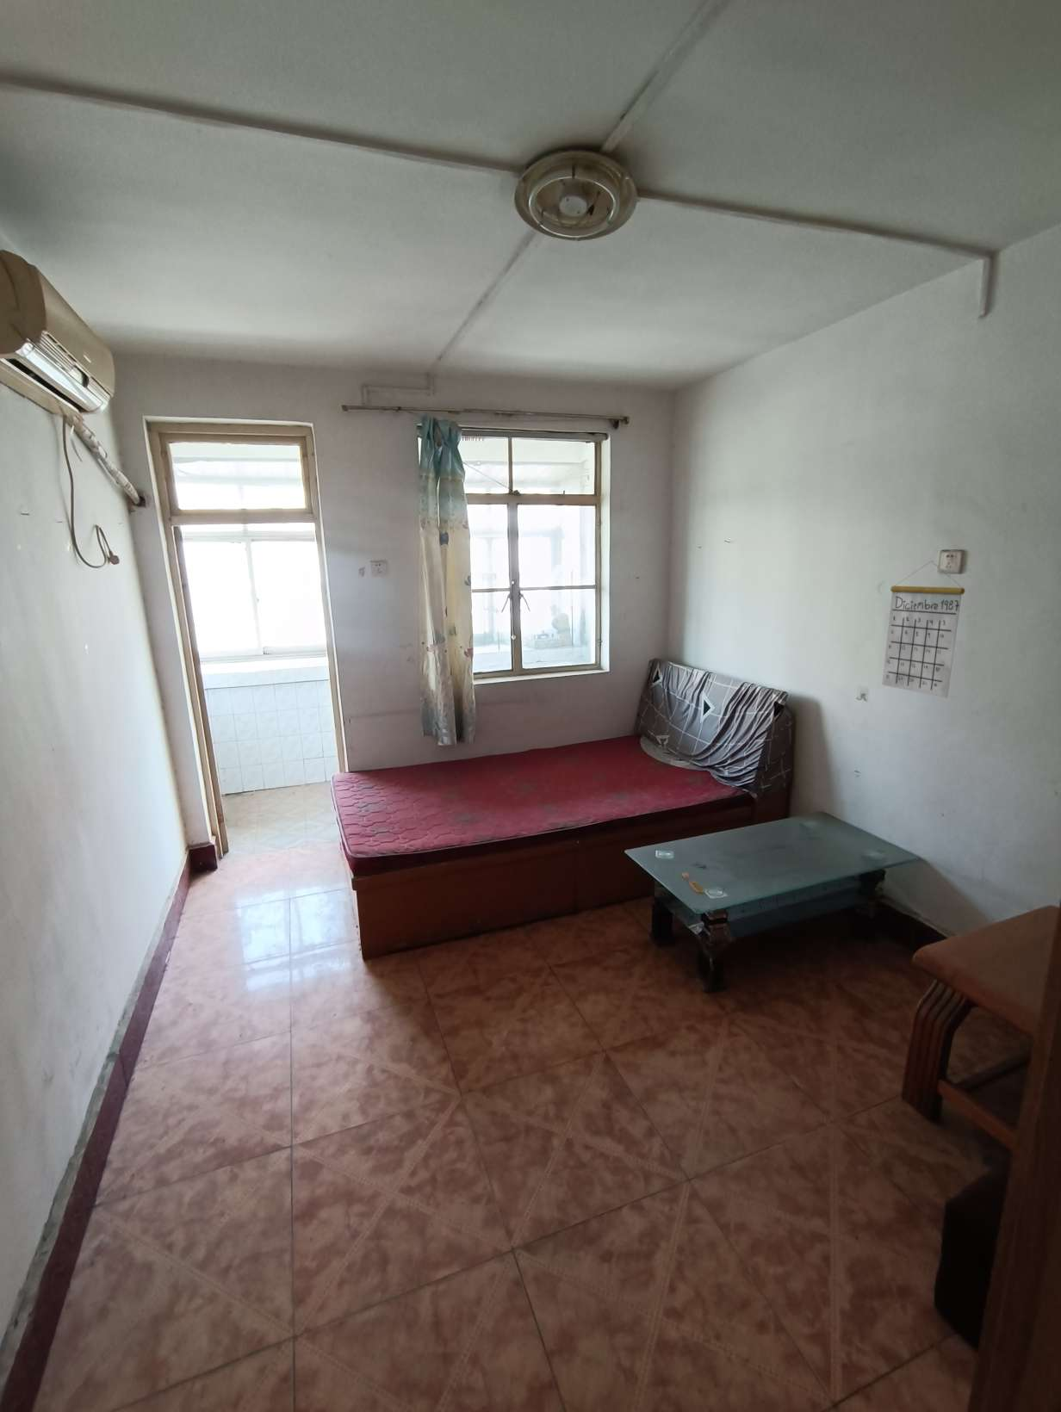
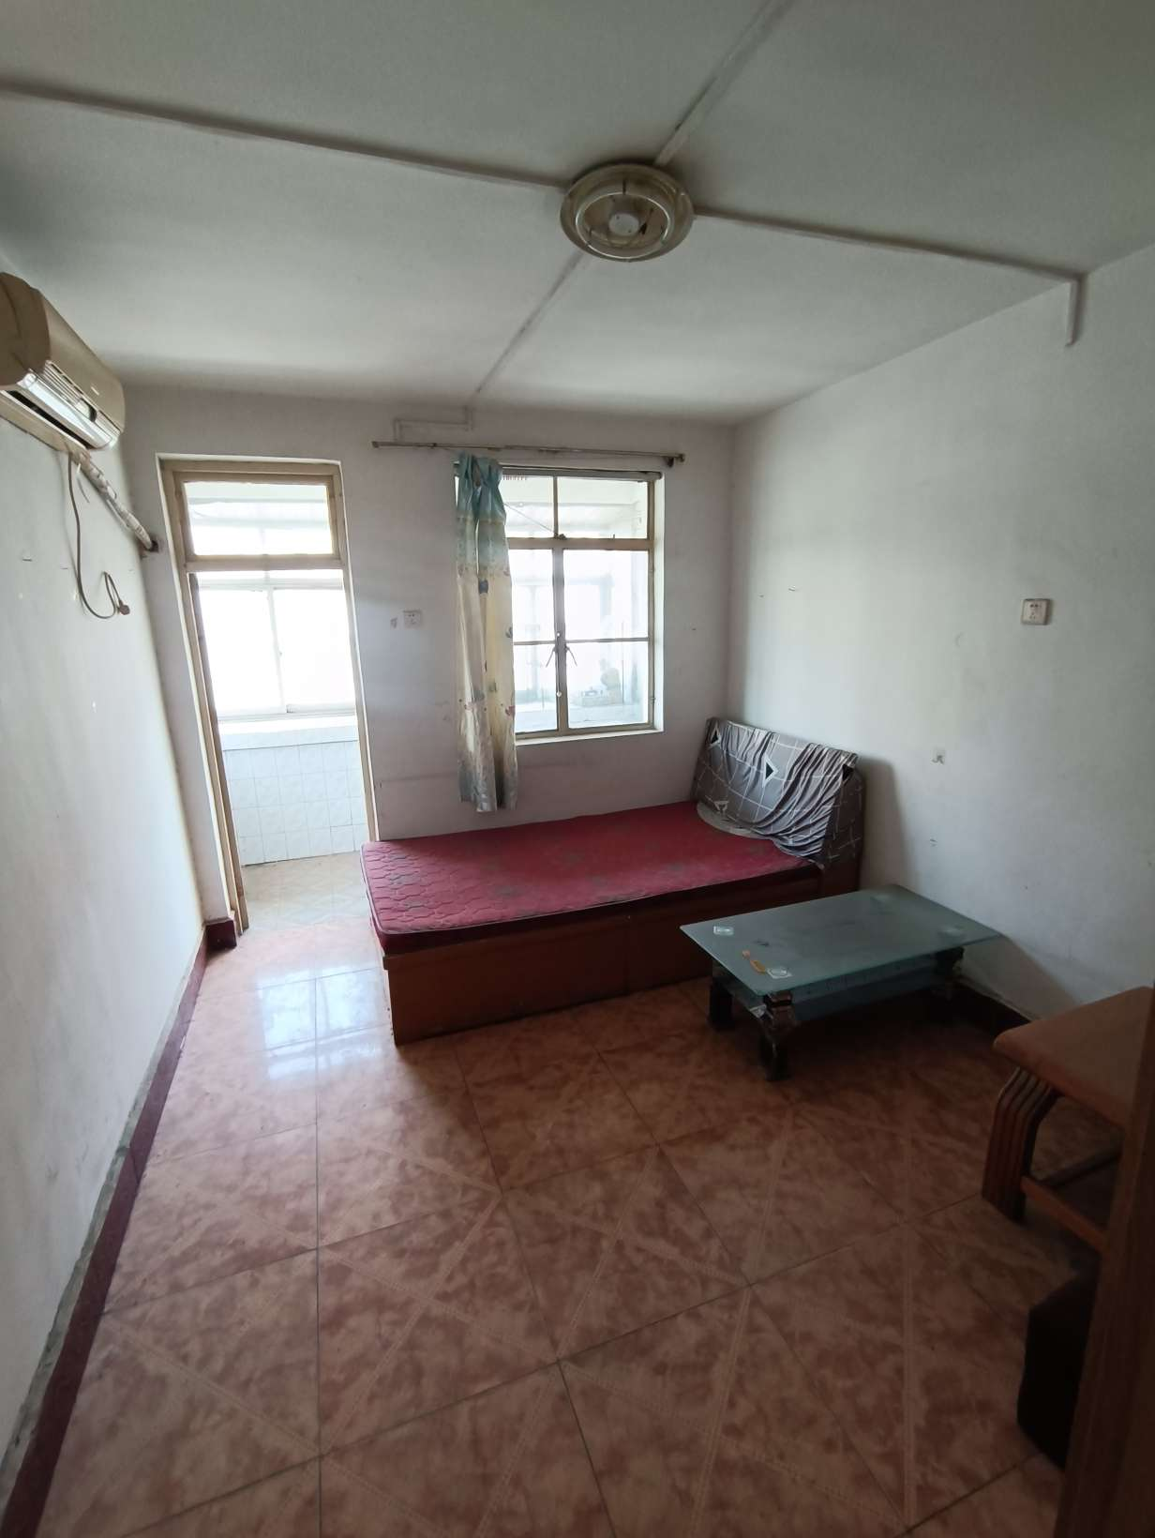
- calendar [882,561,965,699]
